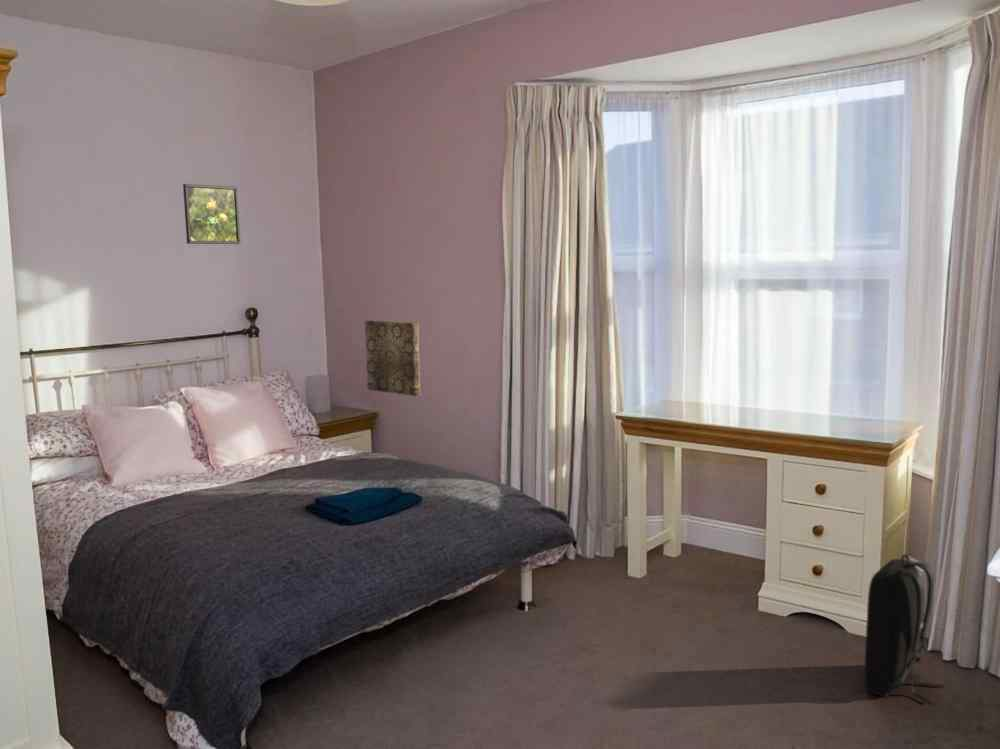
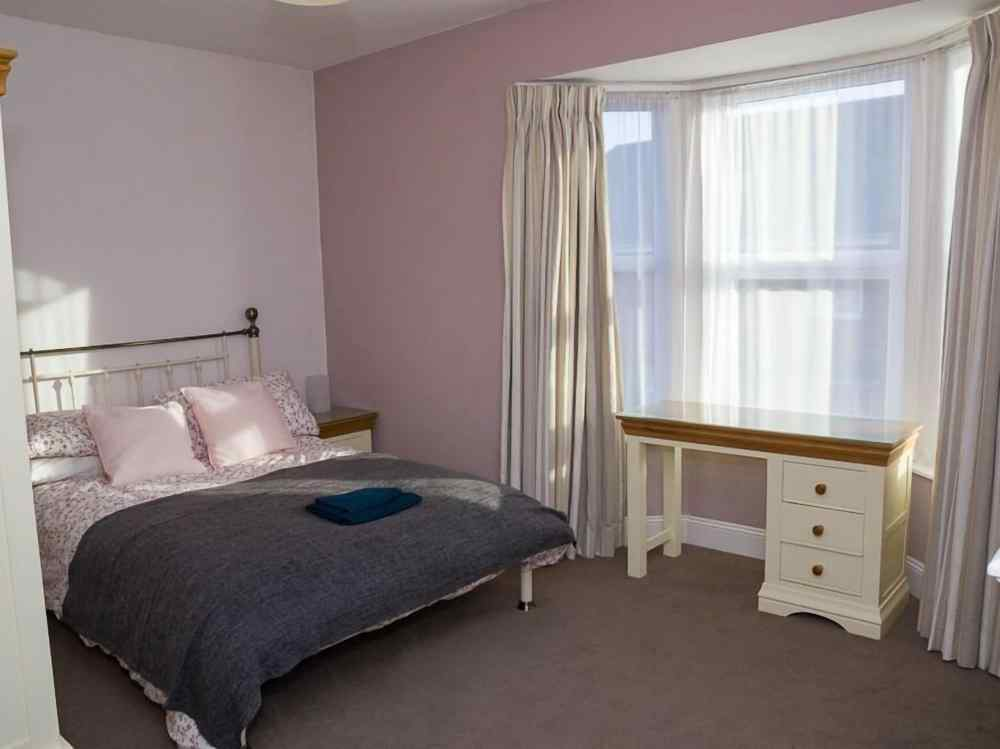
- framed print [182,183,241,245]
- backpack [864,553,945,704]
- wall art [364,319,421,397]
